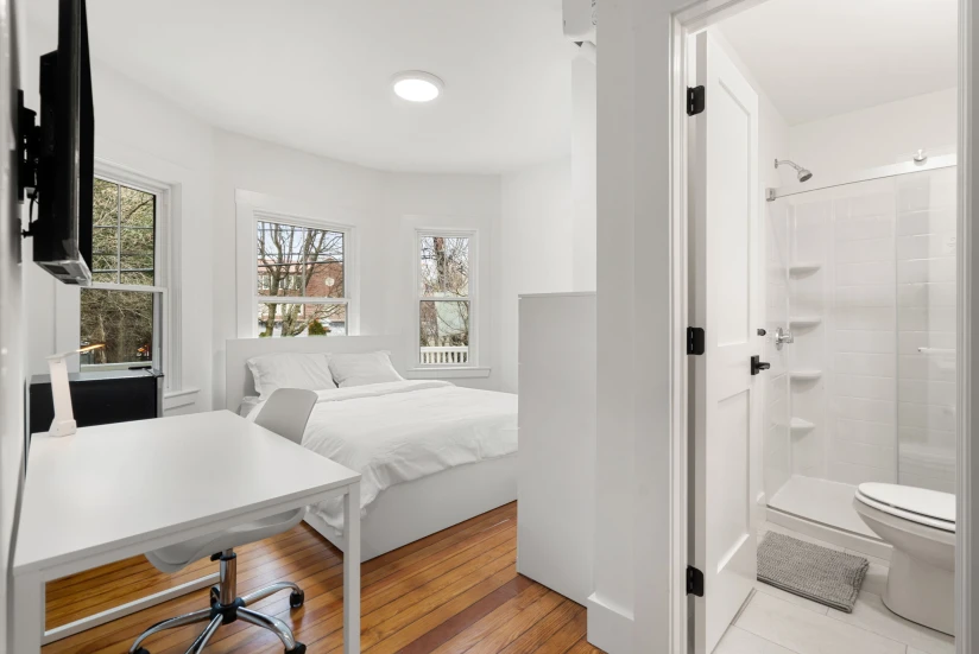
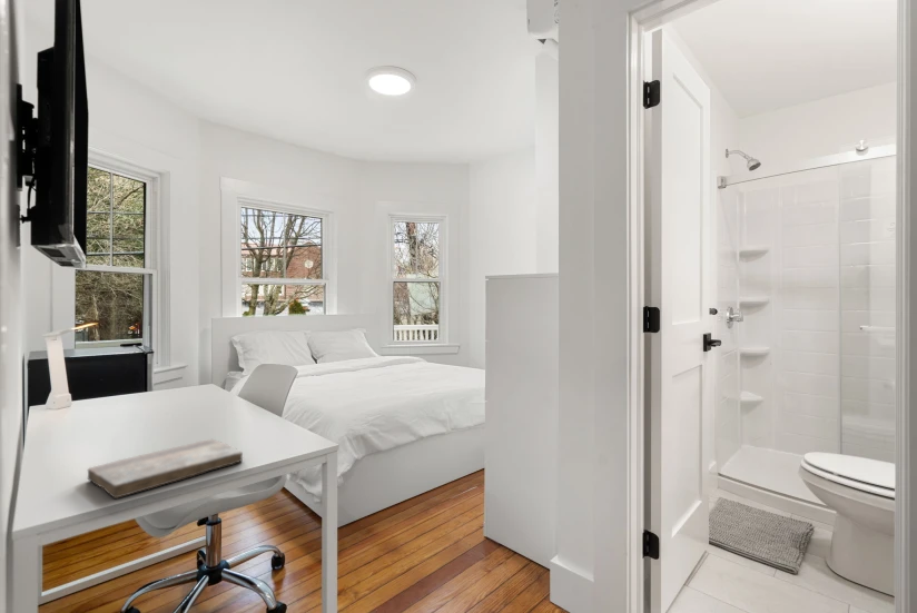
+ book [87,438,244,500]
